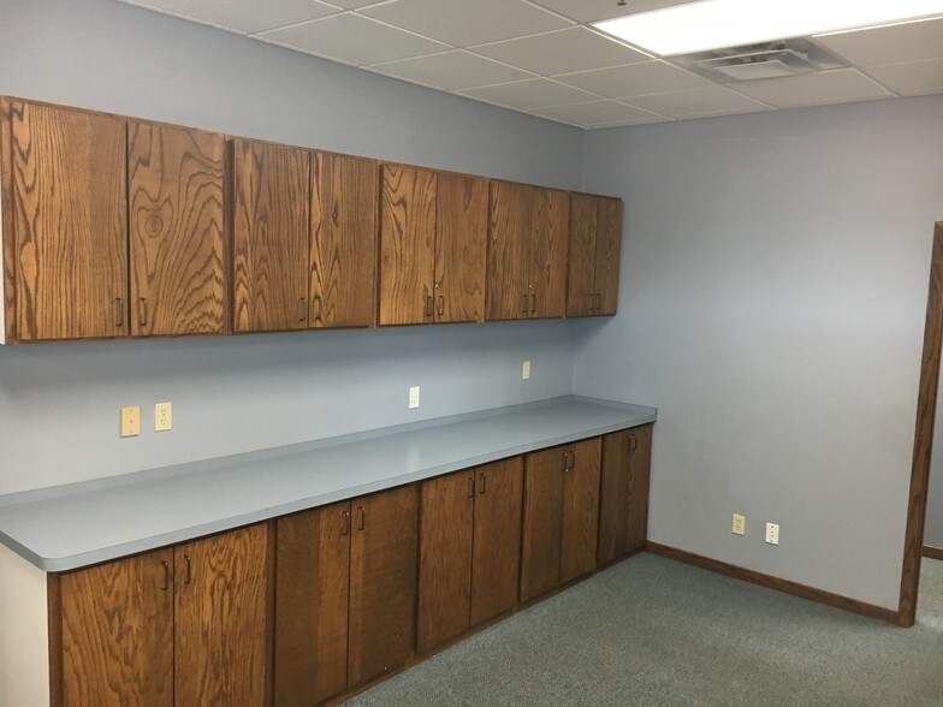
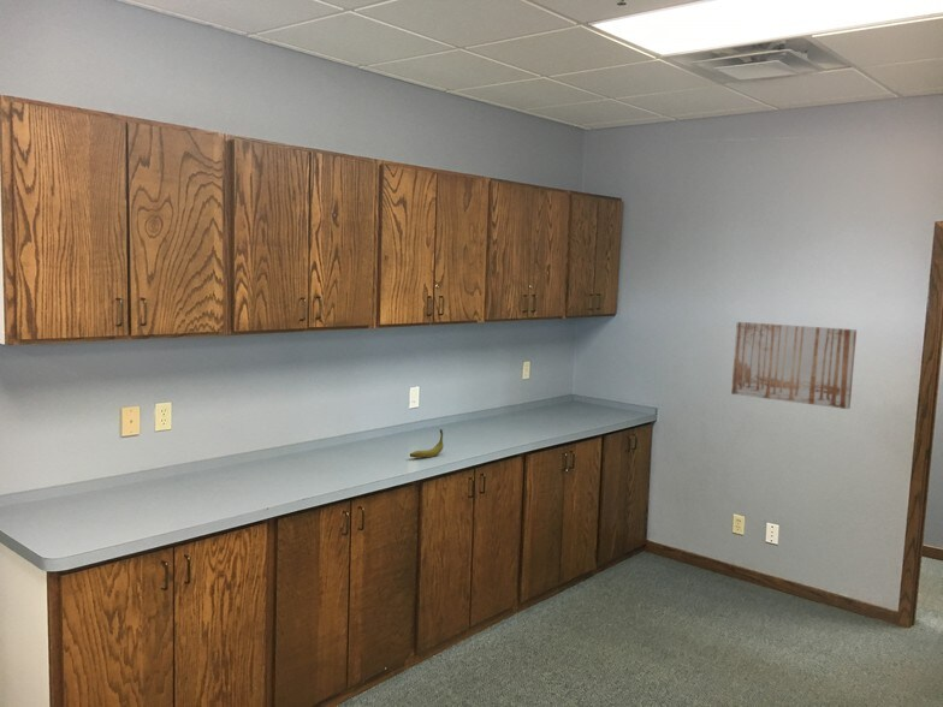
+ wall art [730,321,858,410]
+ banana [409,428,445,459]
